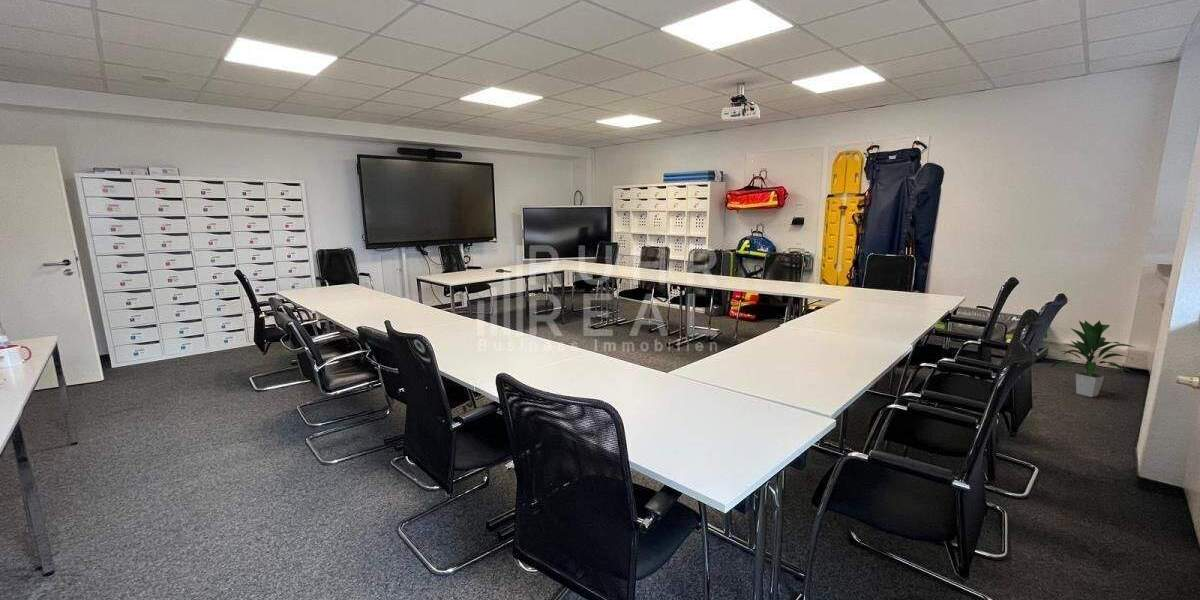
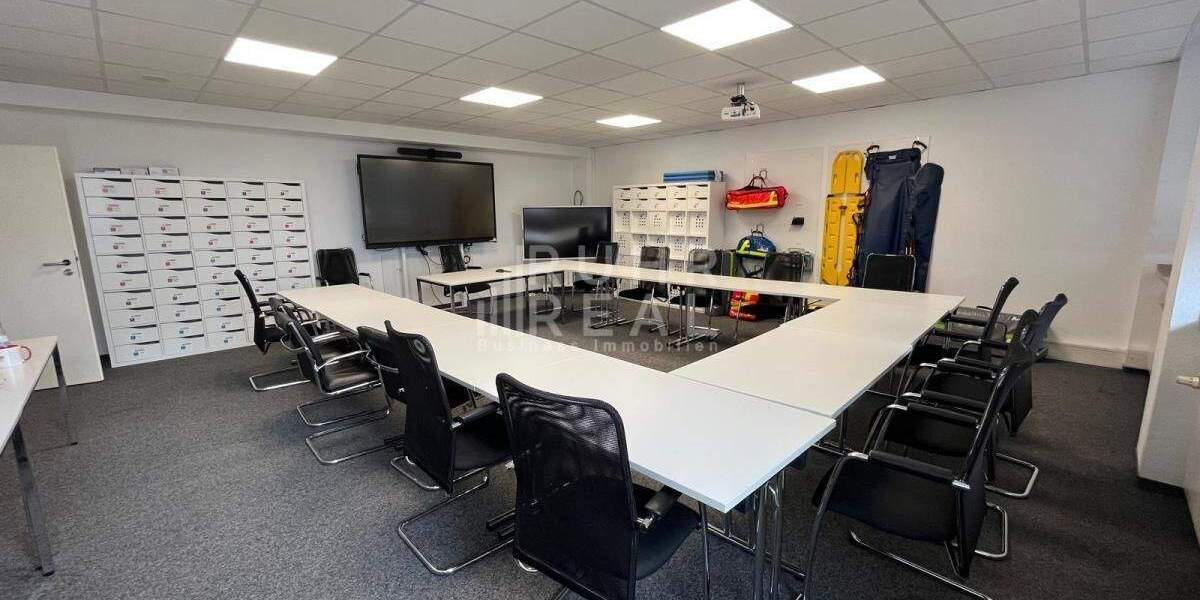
- indoor plant [1049,319,1135,398]
